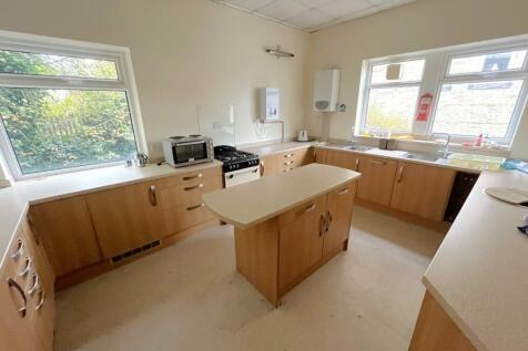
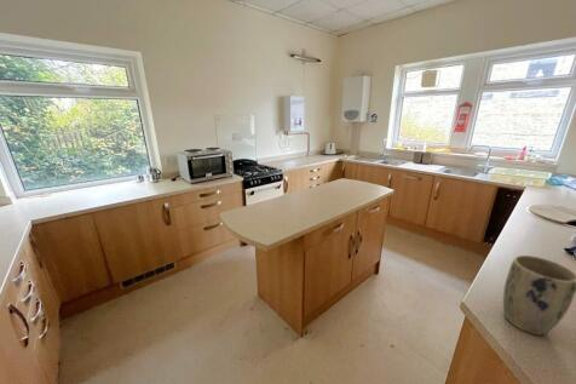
+ plant pot [502,254,576,337]
